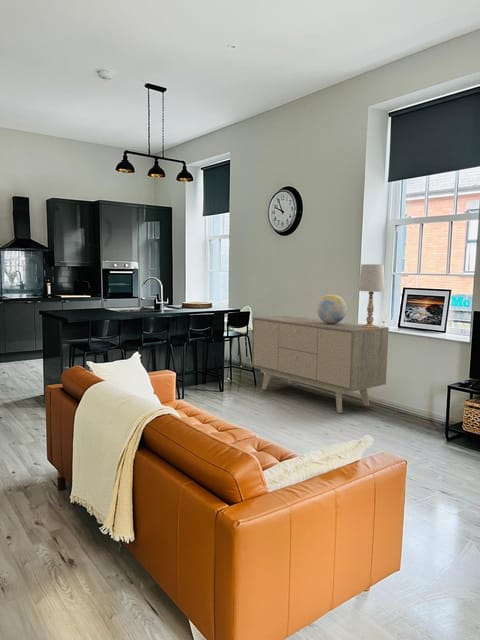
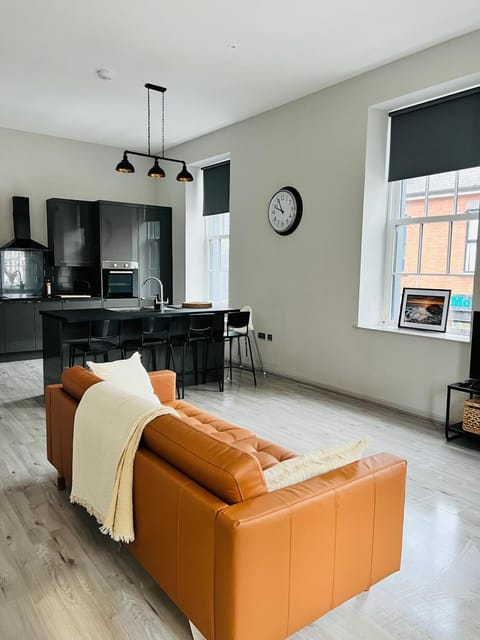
- sideboard [251,314,390,414]
- decorative globe [316,293,348,324]
- table lamp [357,263,386,328]
